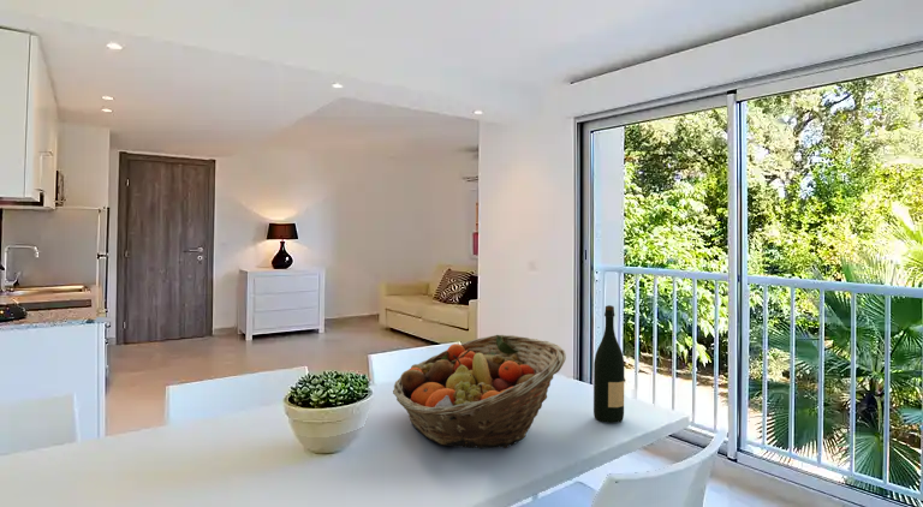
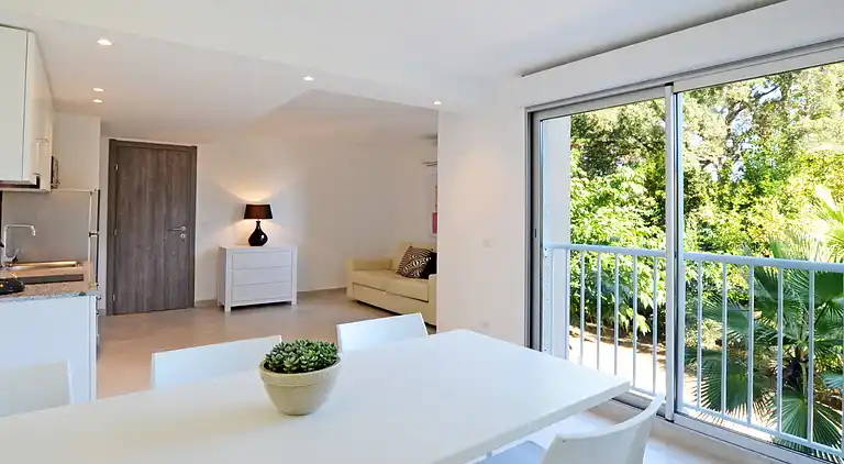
- wine bottle [592,304,625,424]
- fruit basket [392,334,567,449]
